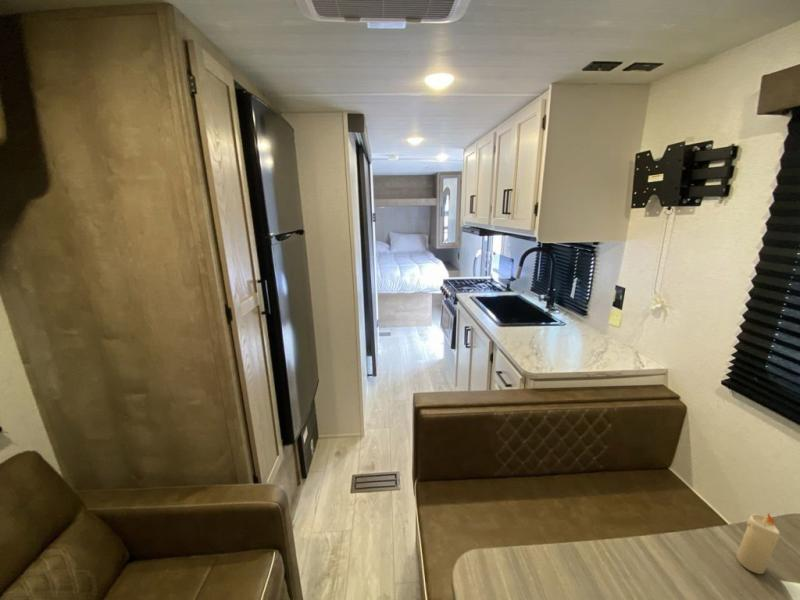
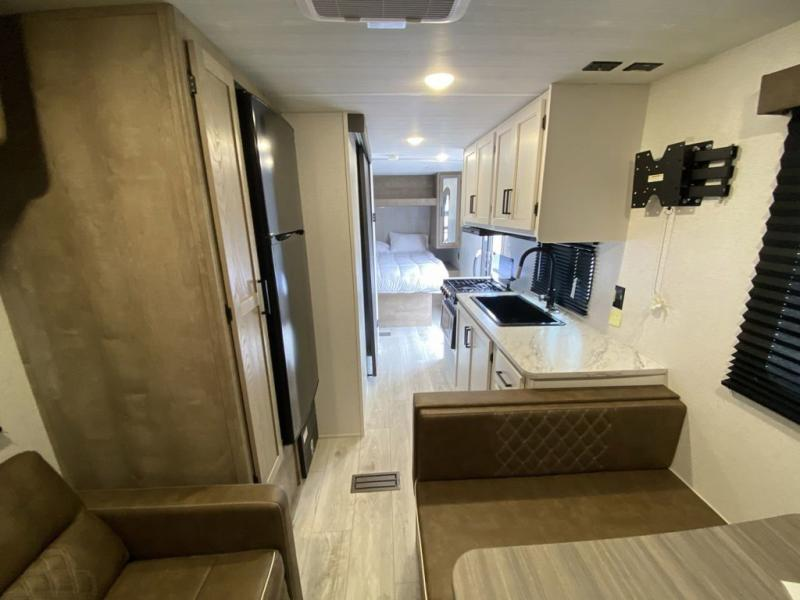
- candle [736,512,781,575]
